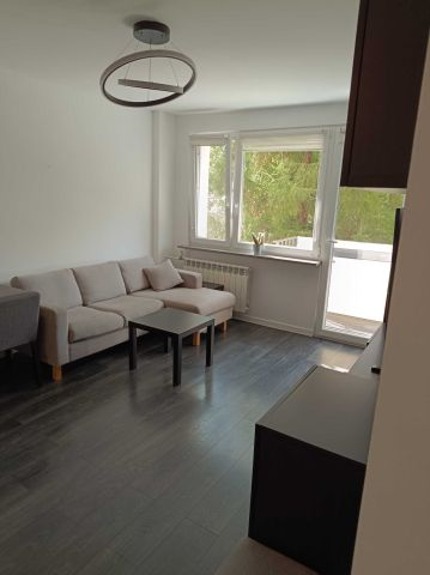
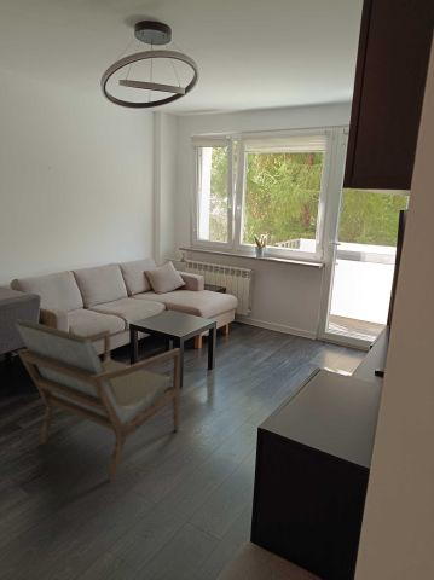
+ armchair [13,319,181,481]
